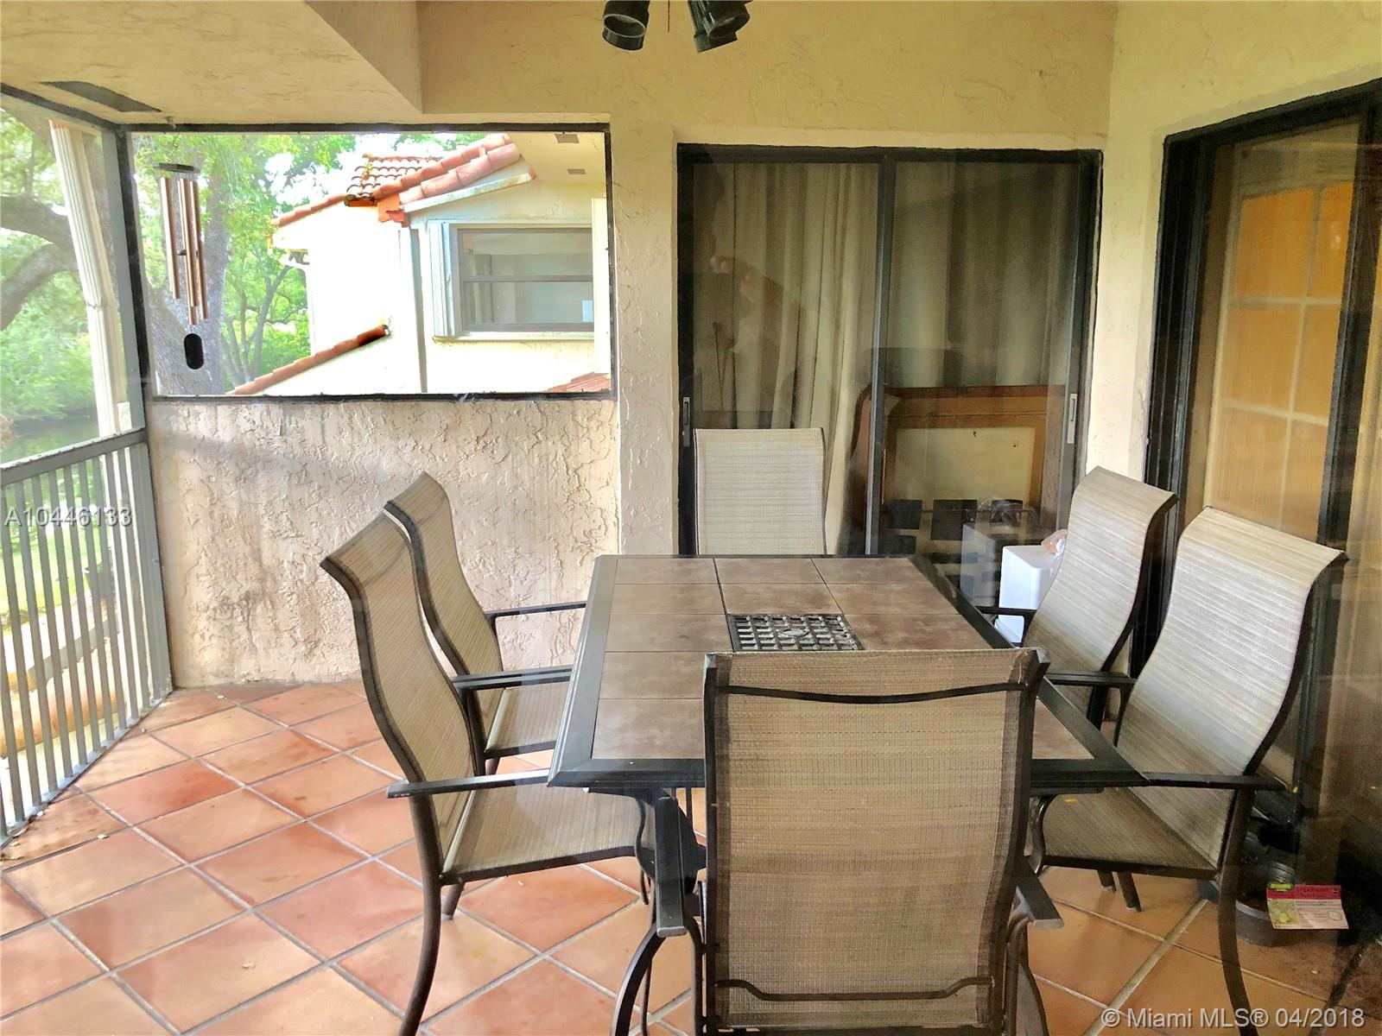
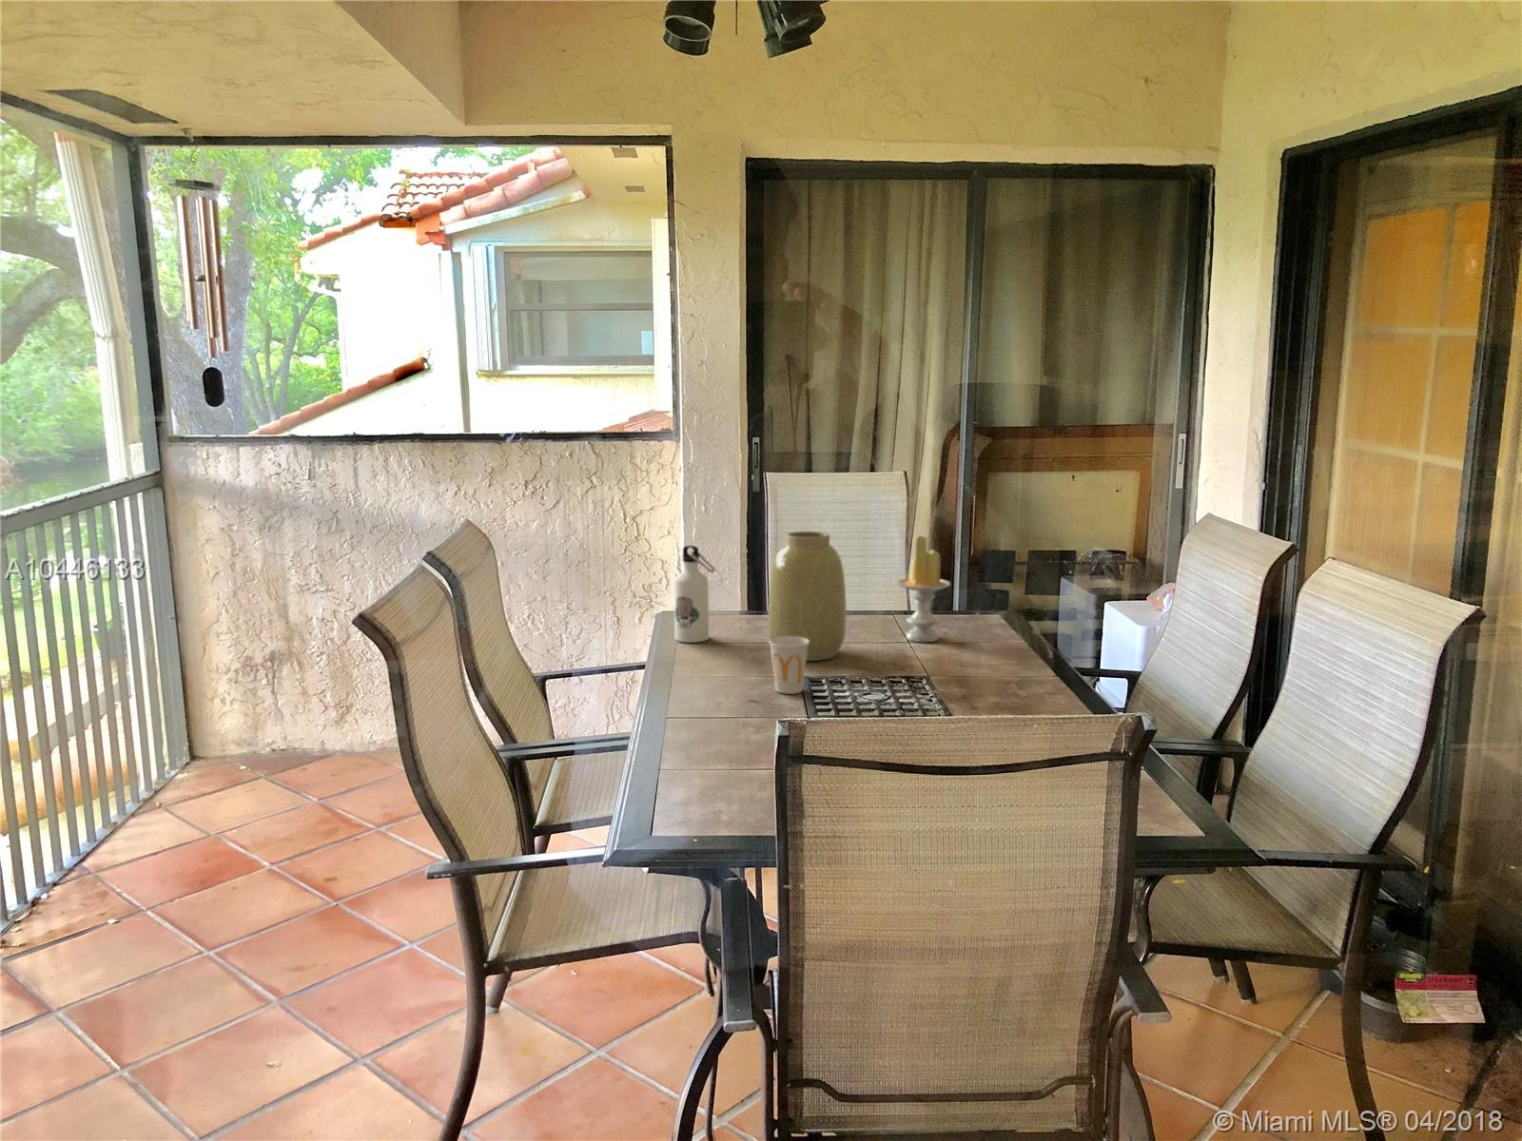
+ candle [896,535,952,642]
+ water bottle [674,545,724,644]
+ cup [768,636,809,695]
+ vase [768,531,847,662]
